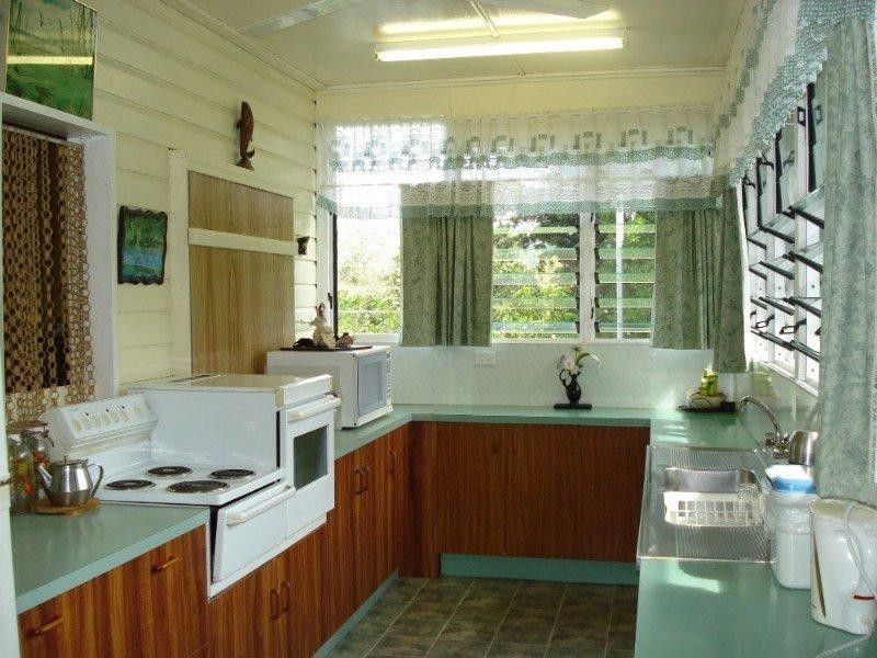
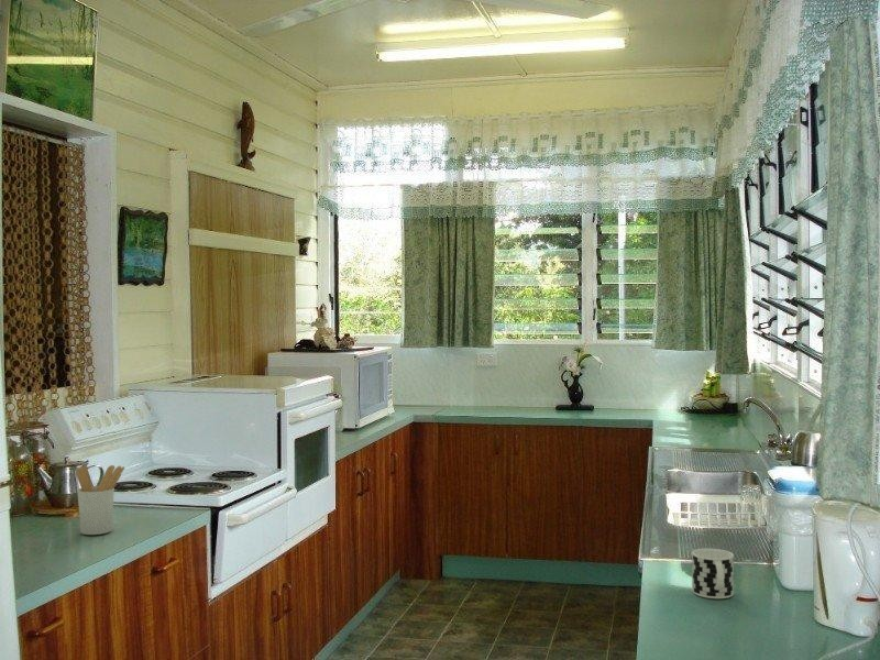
+ cup [691,548,735,600]
+ utensil holder [75,464,125,536]
